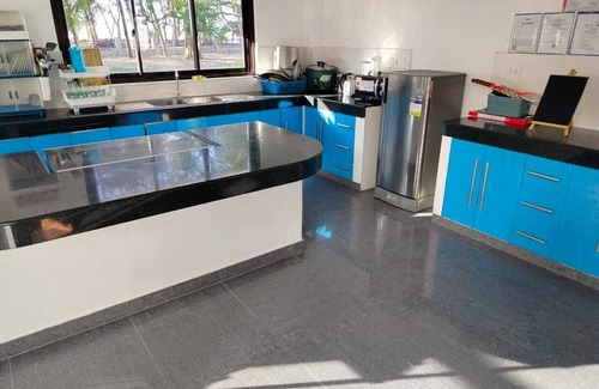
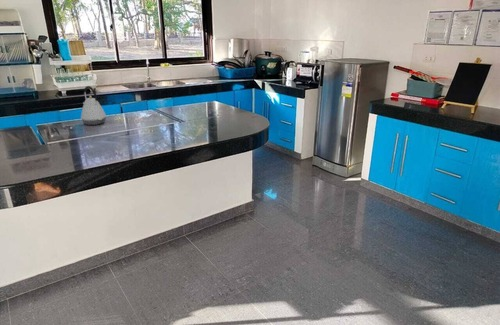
+ kettle [80,85,107,126]
